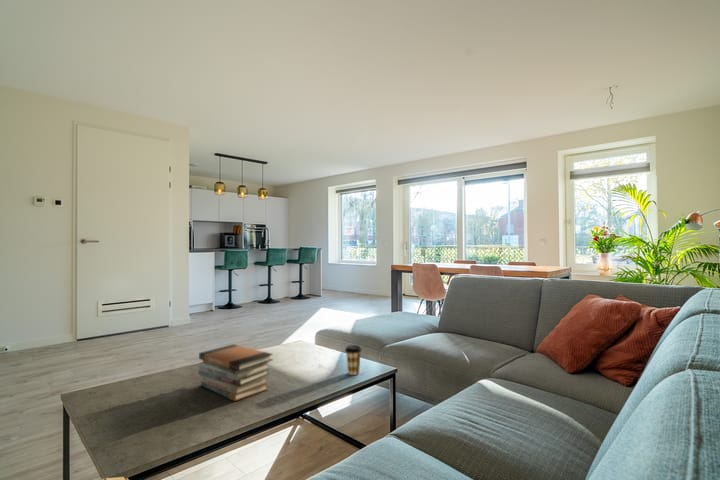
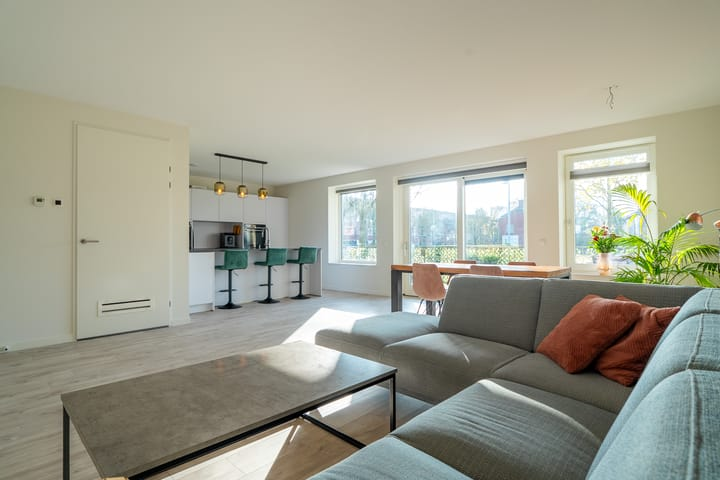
- book stack [197,343,274,402]
- coffee cup [344,344,363,376]
